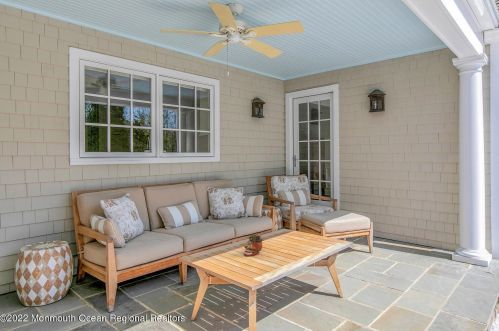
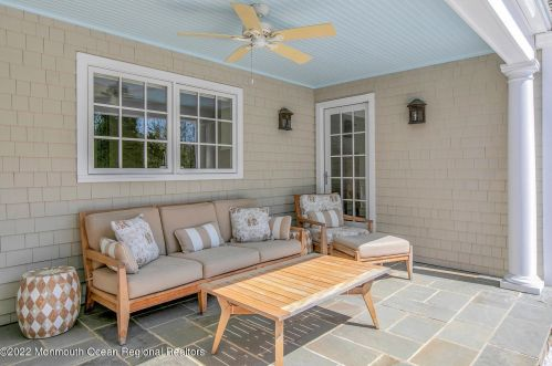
- succulent planter [243,232,265,257]
